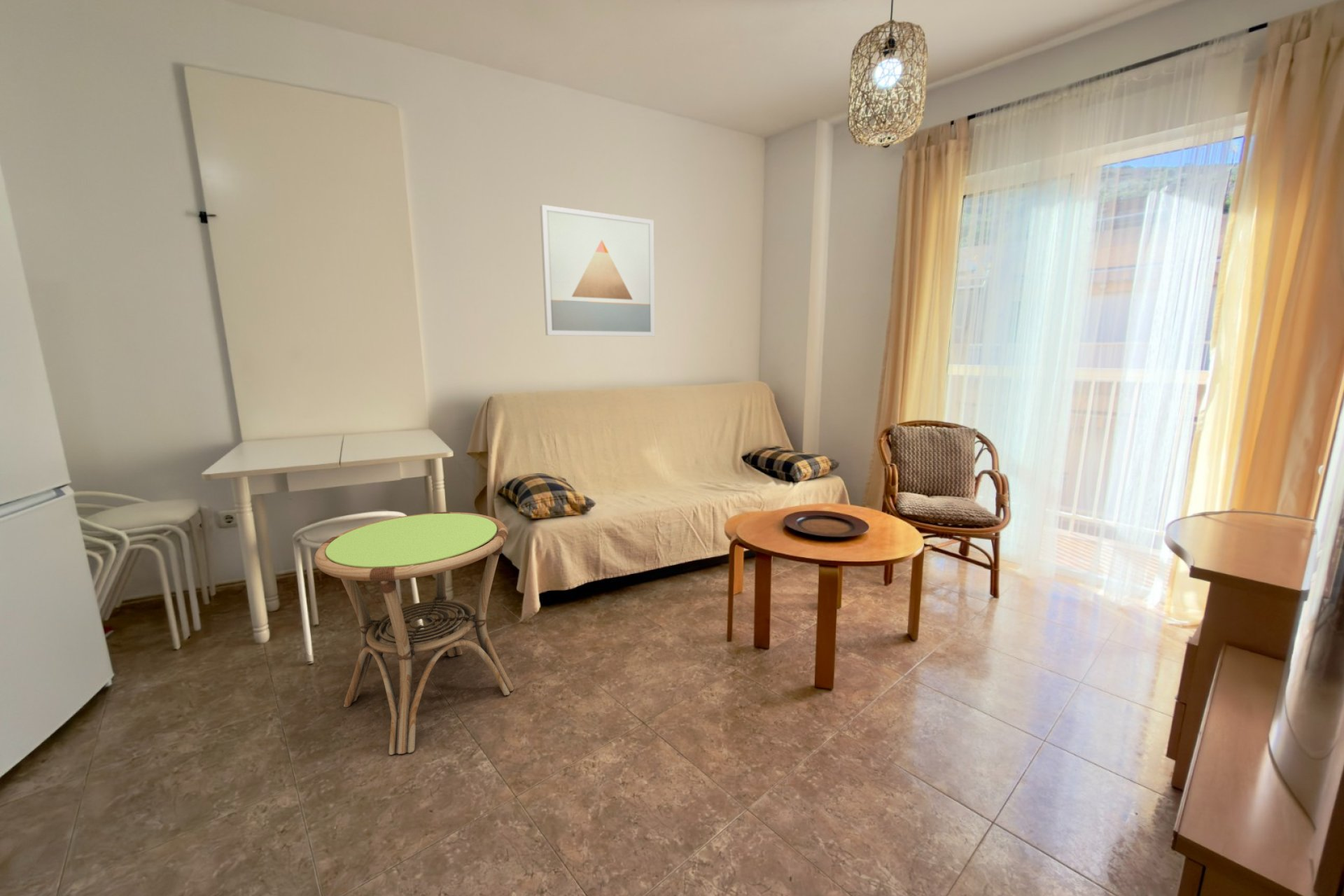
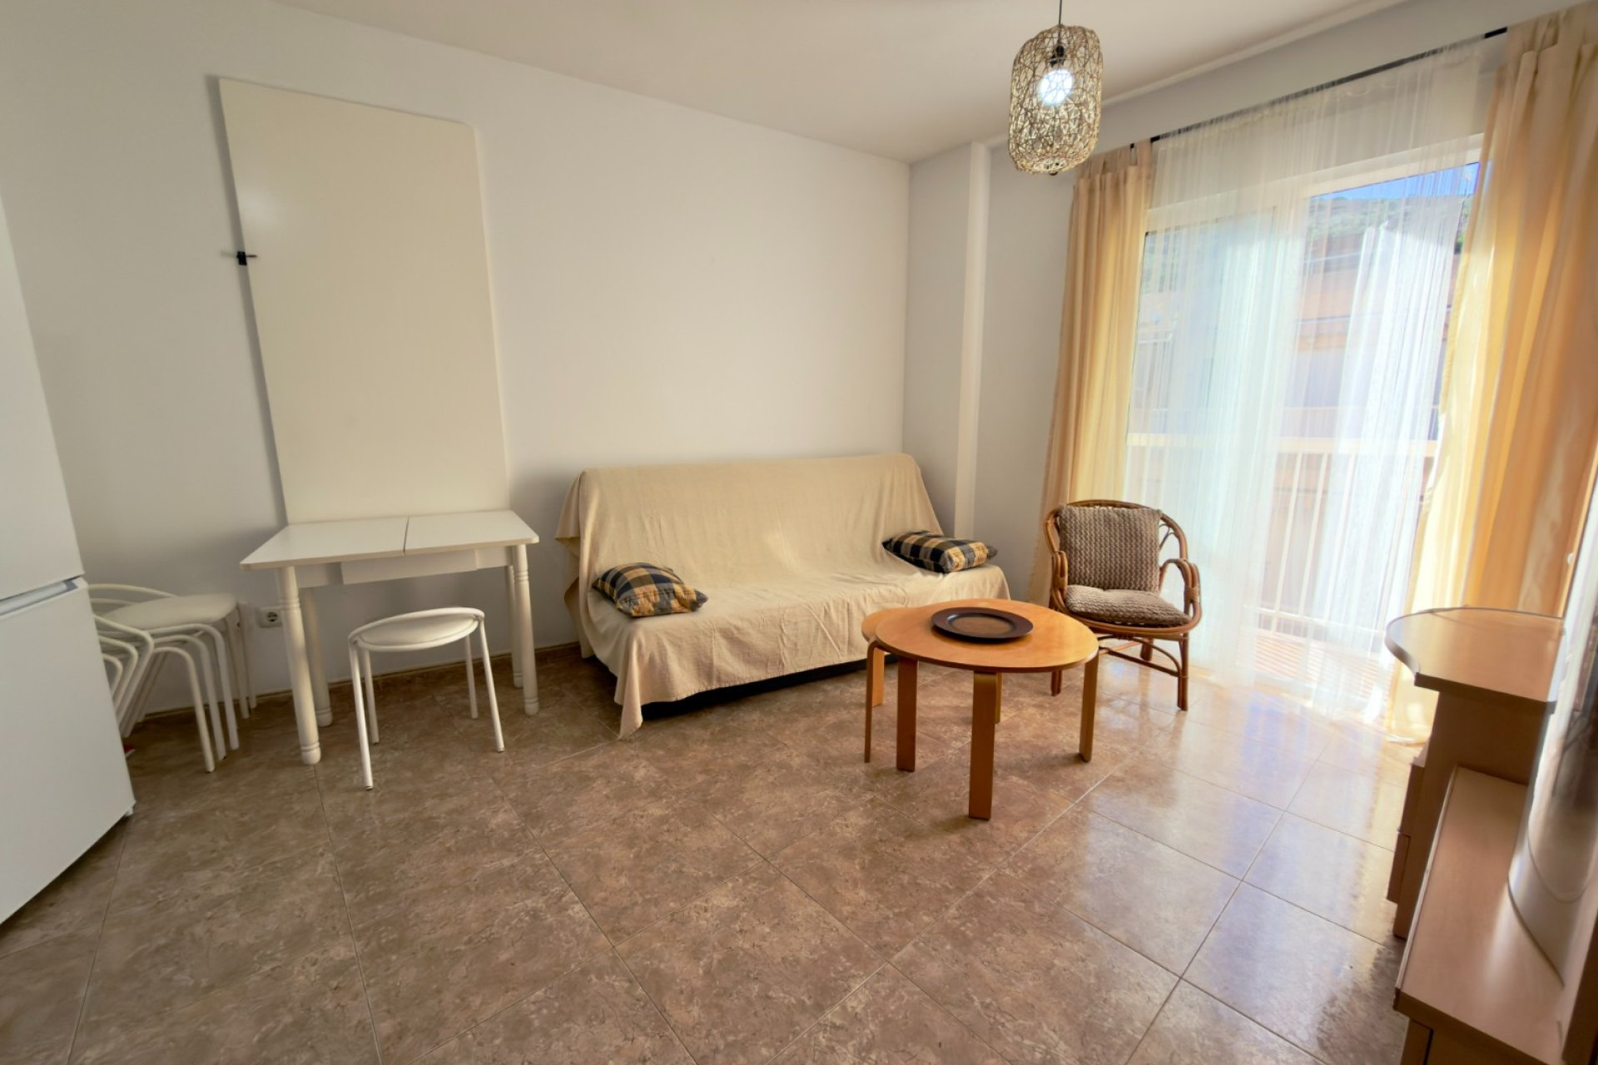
- wall art [539,204,655,337]
- side table [314,511,514,755]
